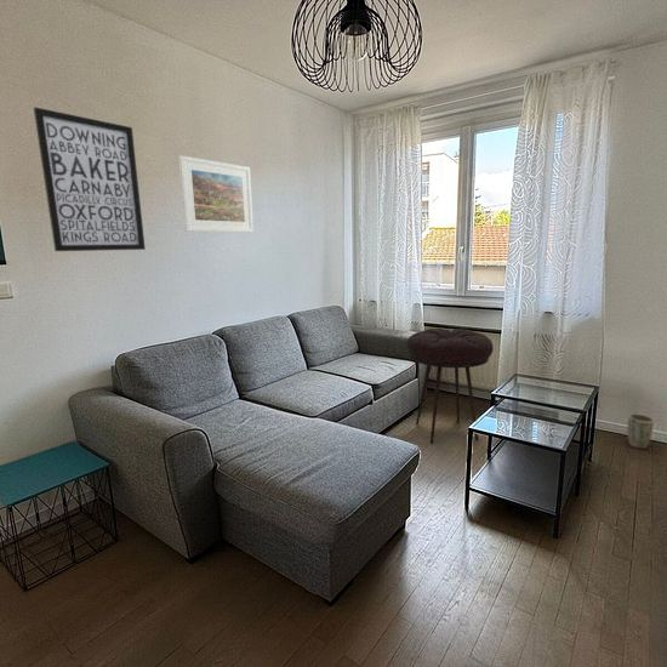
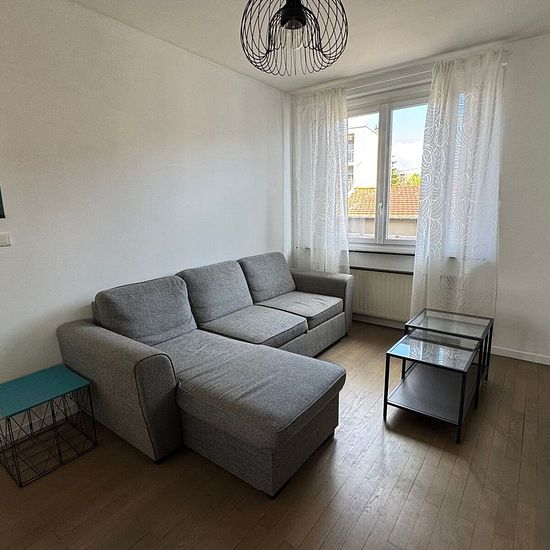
- wall art [33,107,147,252]
- plant pot [626,412,655,450]
- stool [405,327,495,445]
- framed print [177,154,255,234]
